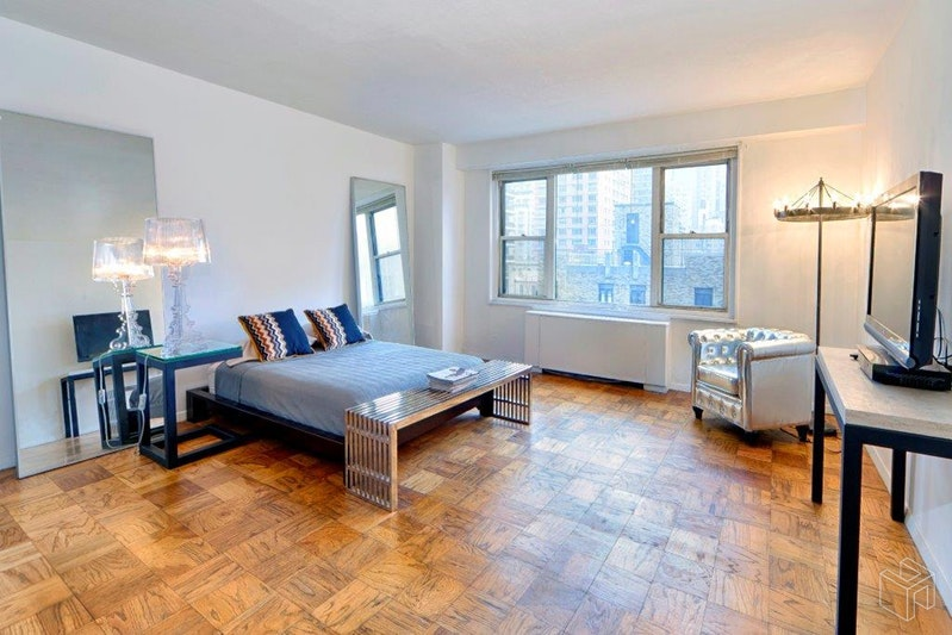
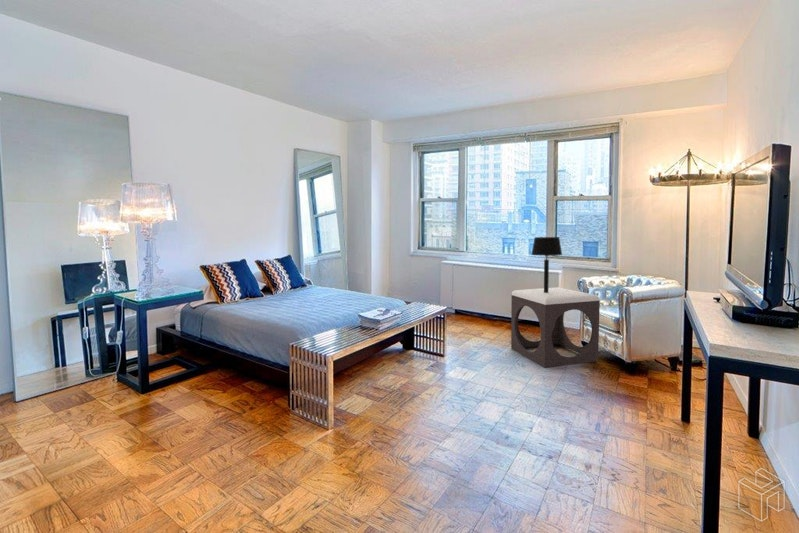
+ table lamp [530,236,563,293]
+ footstool [510,286,601,369]
